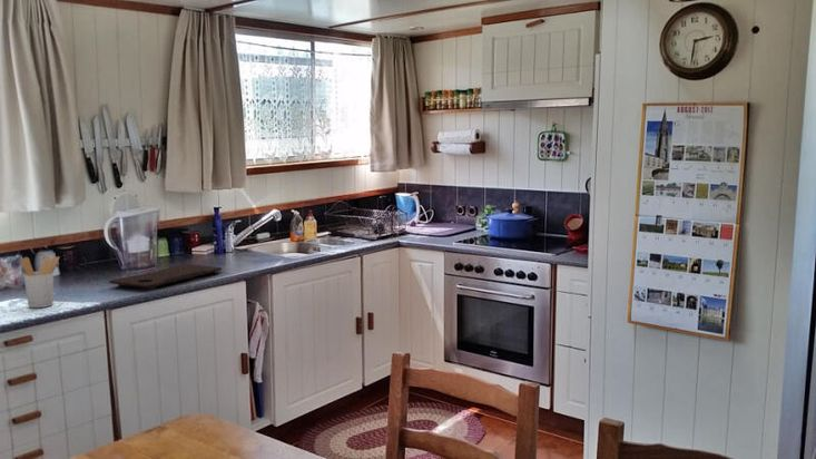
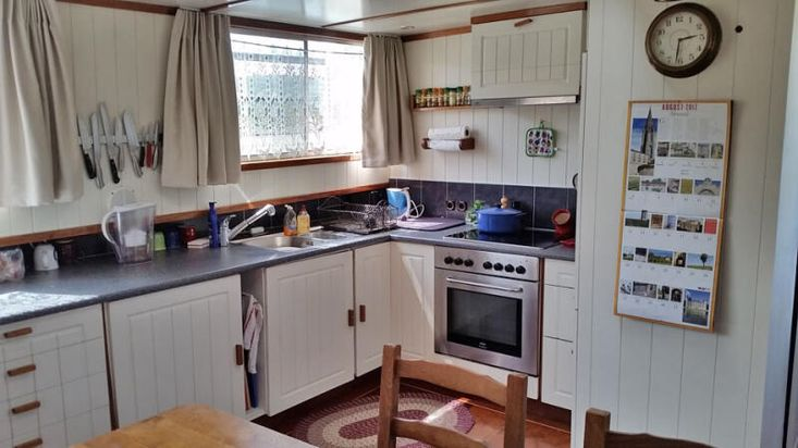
- cutting board [108,263,223,291]
- utensil holder [19,255,60,309]
